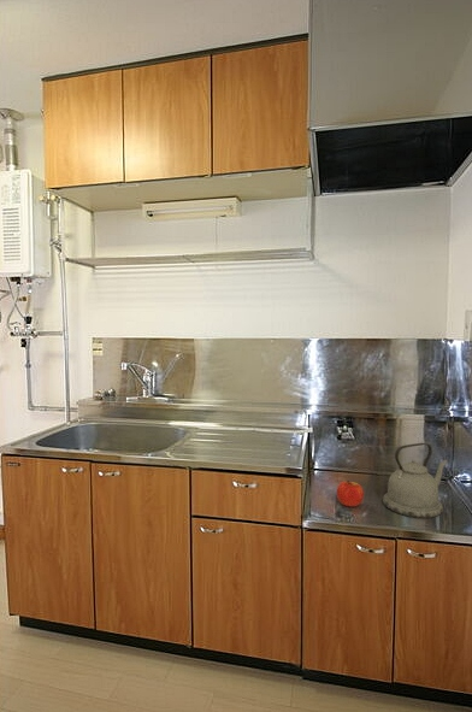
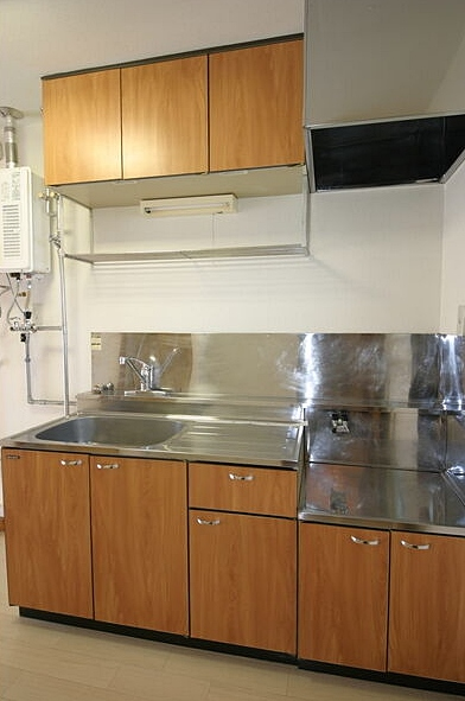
- apple [336,479,365,508]
- kettle [382,442,449,519]
